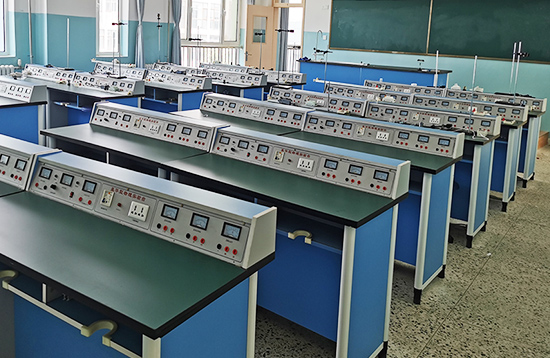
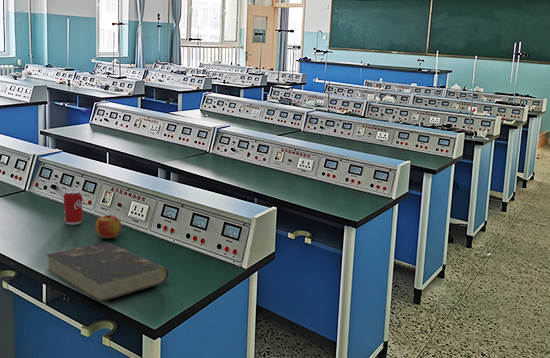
+ book [45,241,169,303]
+ beverage can [63,189,83,226]
+ apple [94,214,122,239]
